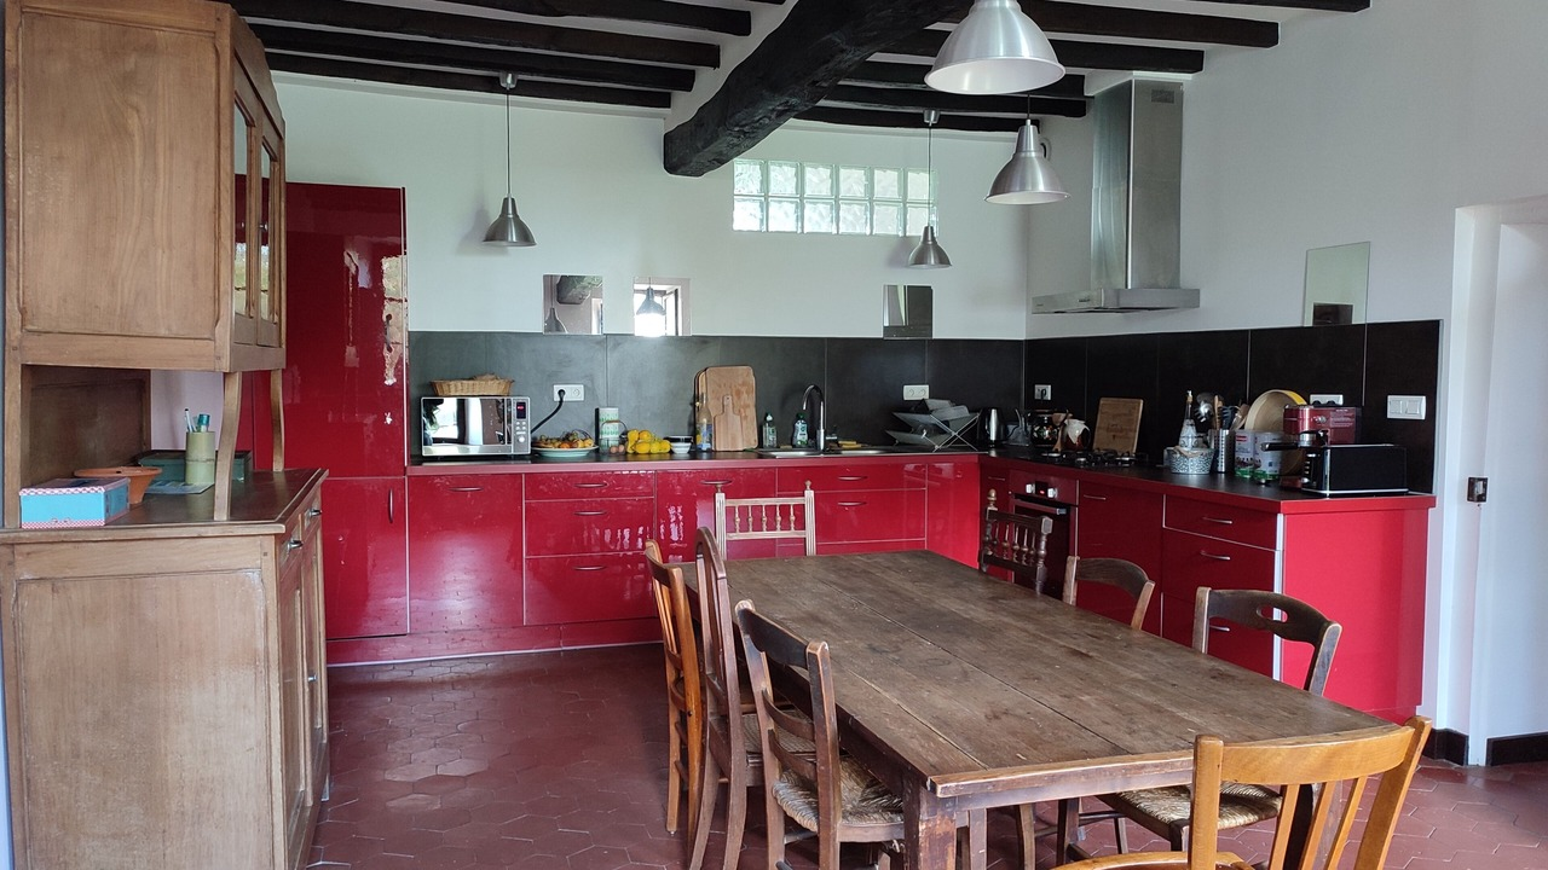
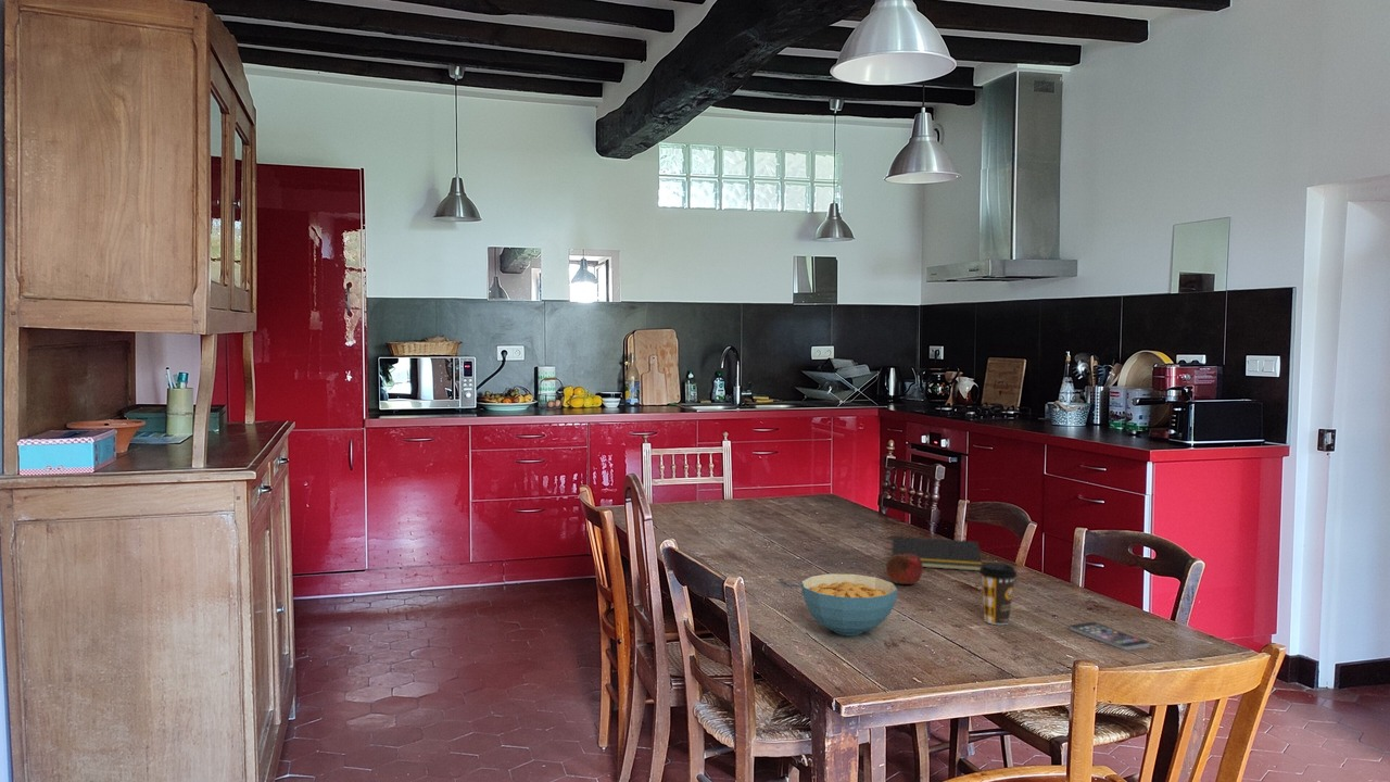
+ notepad [889,535,983,572]
+ coffee cup [978,562,1018,626]
+ fruit [885,551,924,585]
+ smartphone [1069,621,1150,652]
+ cereal bowl [800,572,899,636]
